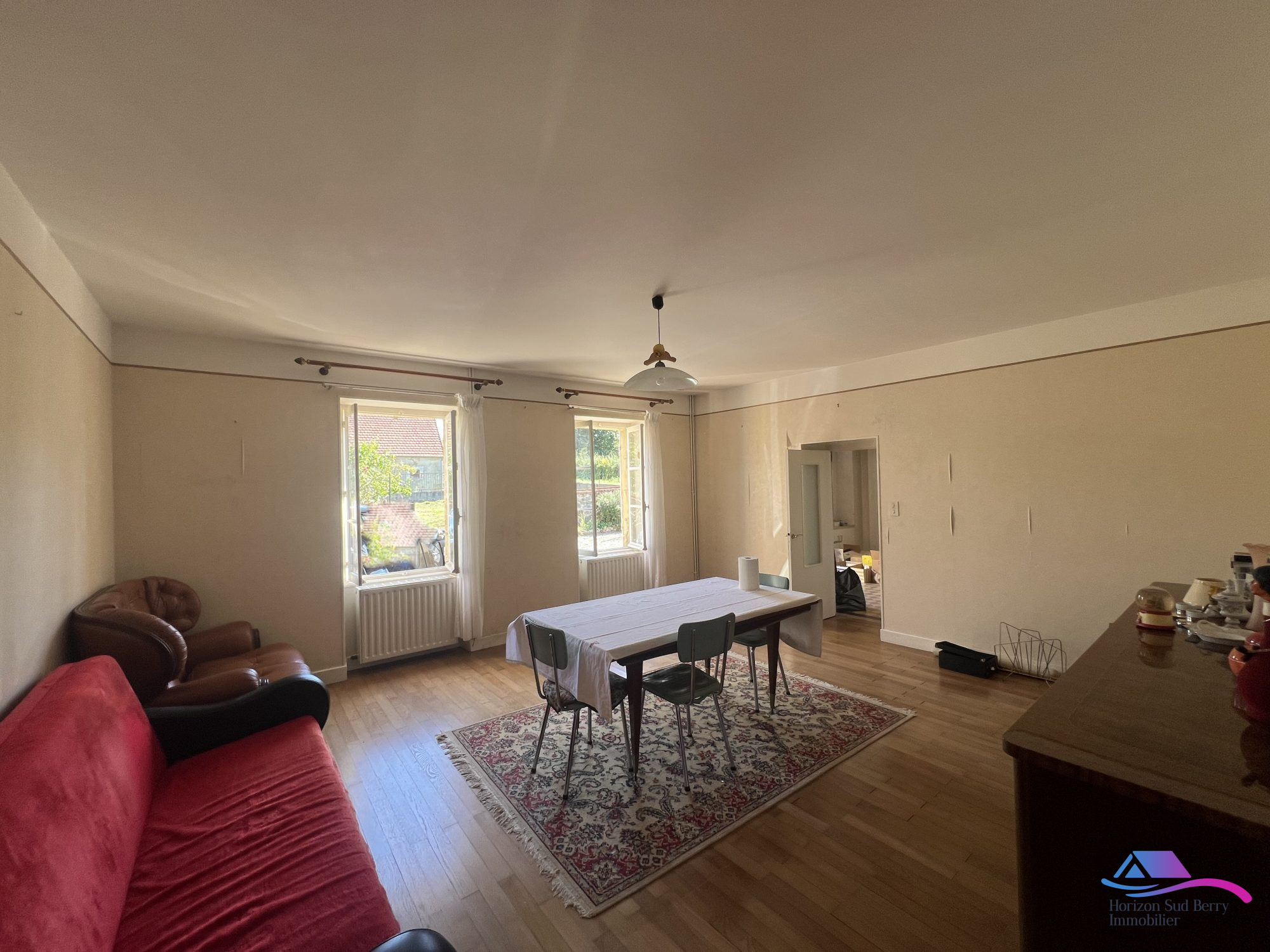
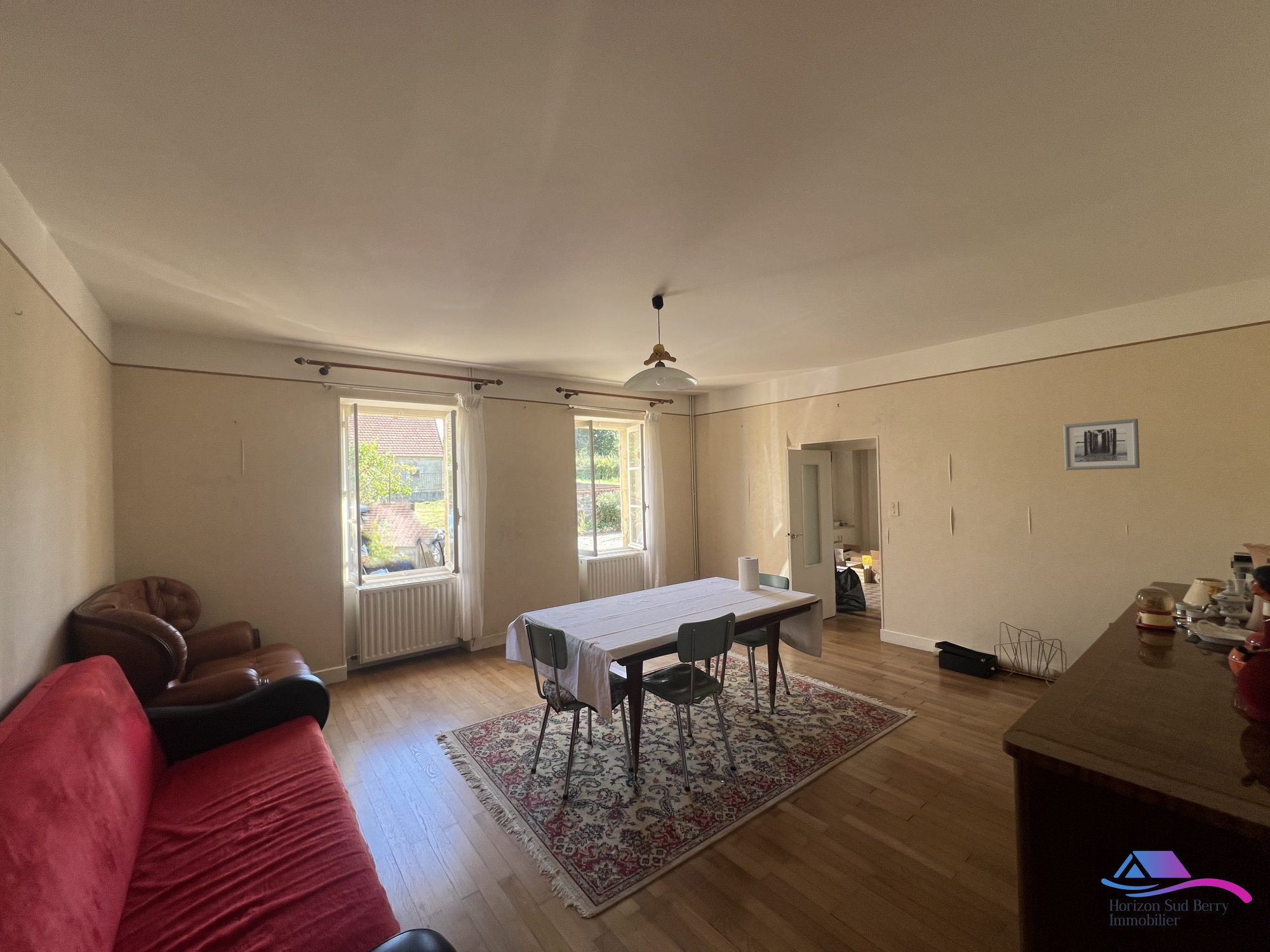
+ wall art [1063,418,1140,471]
